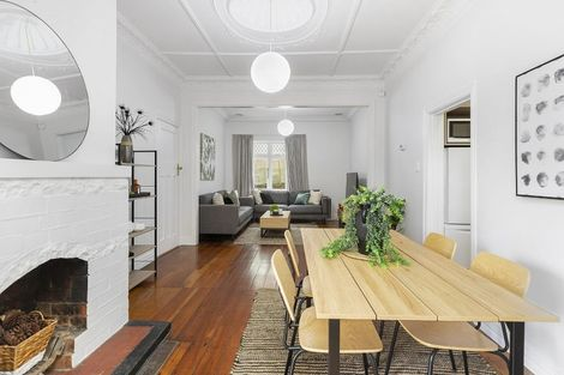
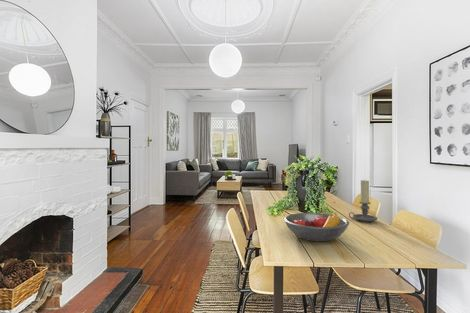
+ fruit bowl [283,212,350,242]
+ candle holder [348,179,378,223]
